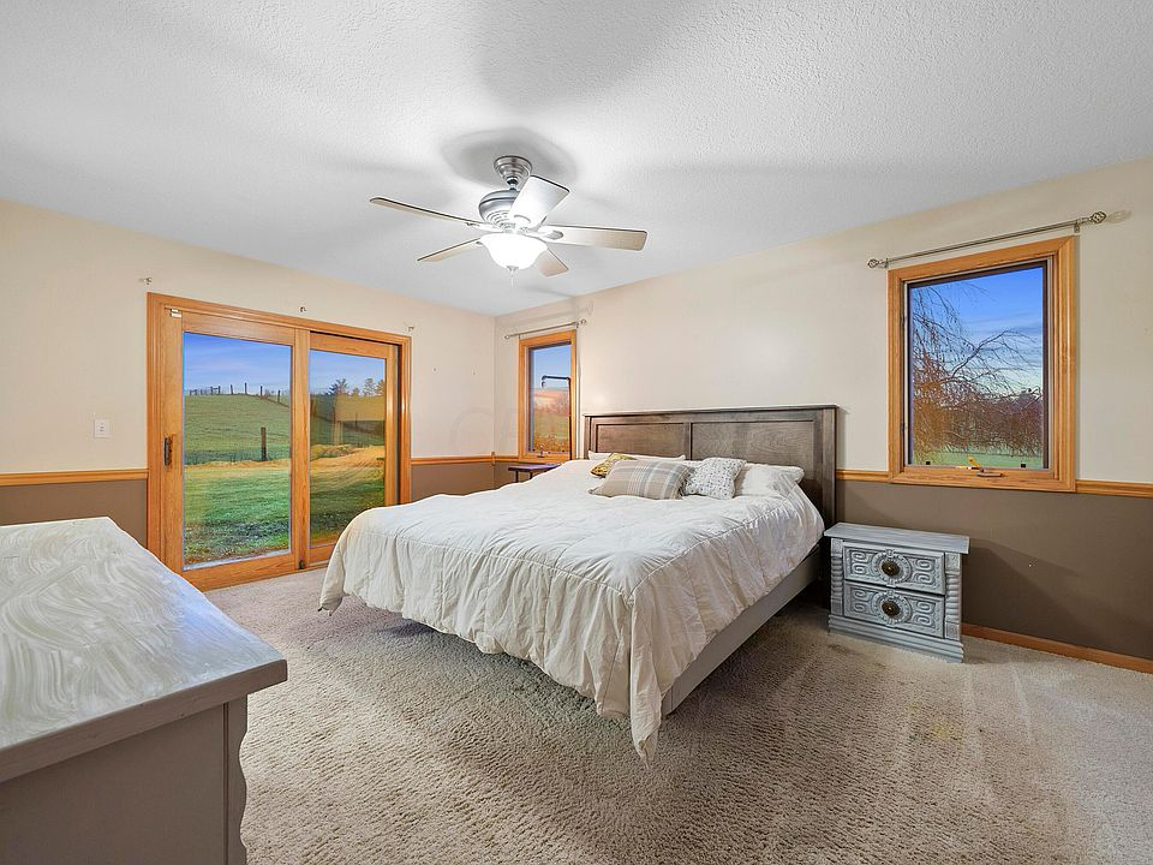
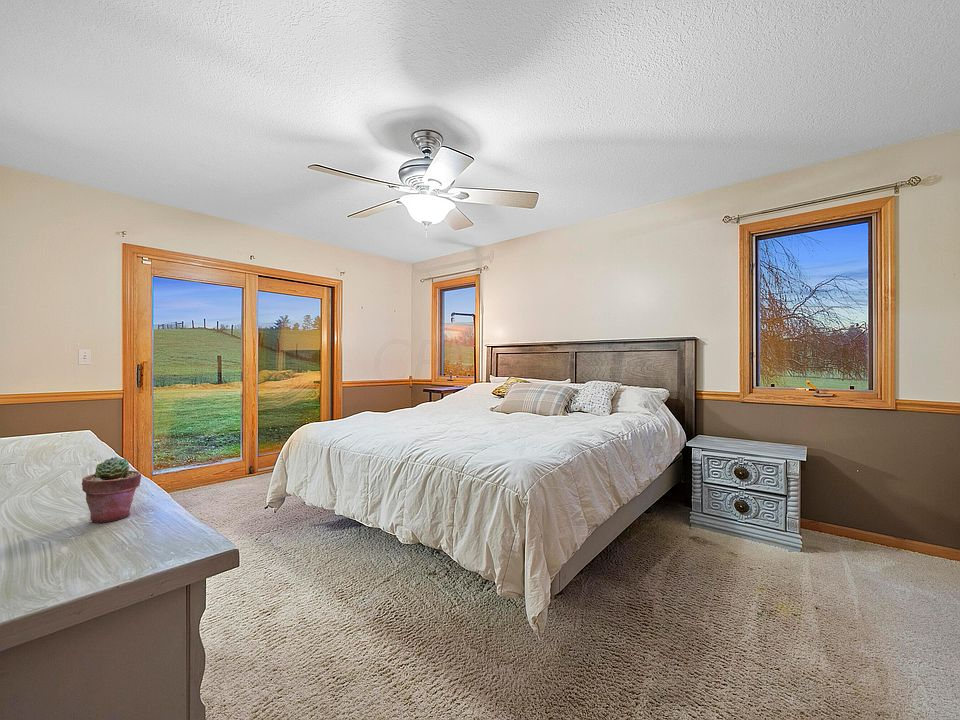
+ potted succulent [81,456,142,524]
